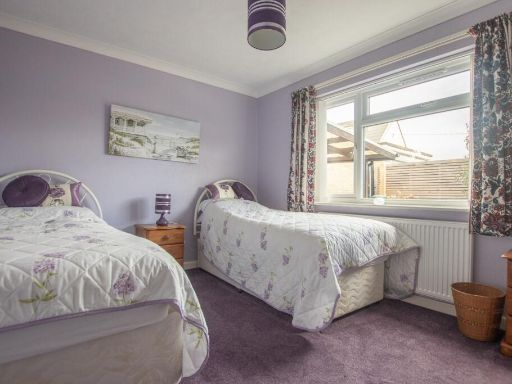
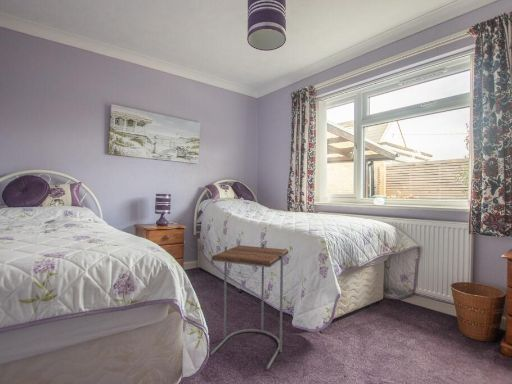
+ side table [209,243,289,371]
